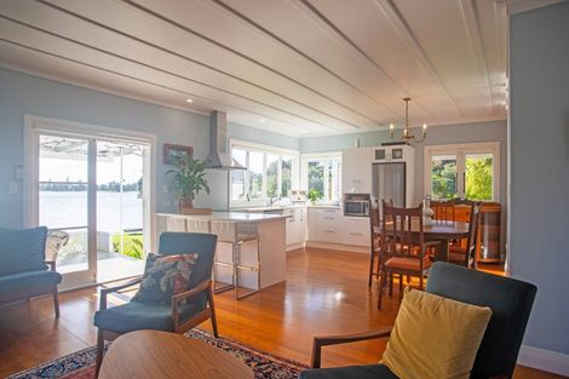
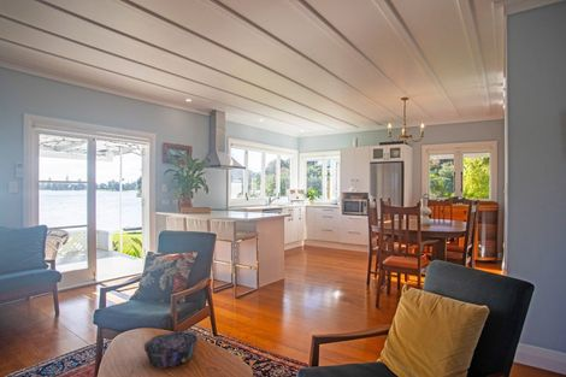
+ decorative bowl [142,330,200,370]
